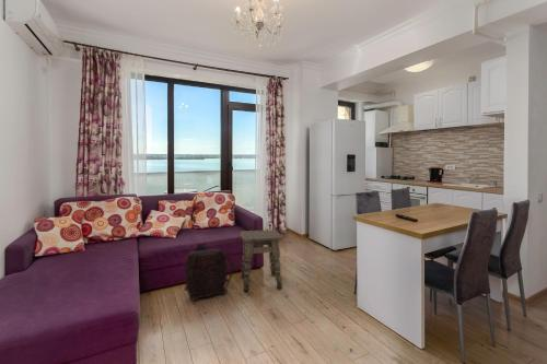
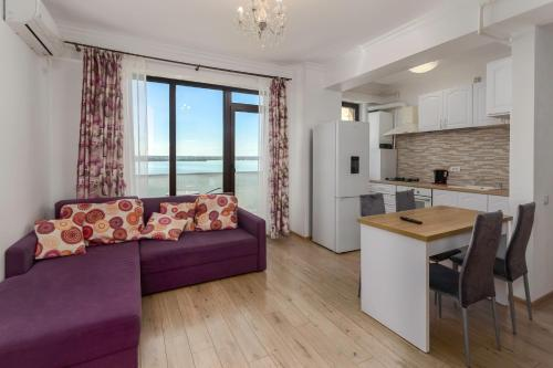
- side table [240,228,283,292]
- backpack [183,242,235,302]
